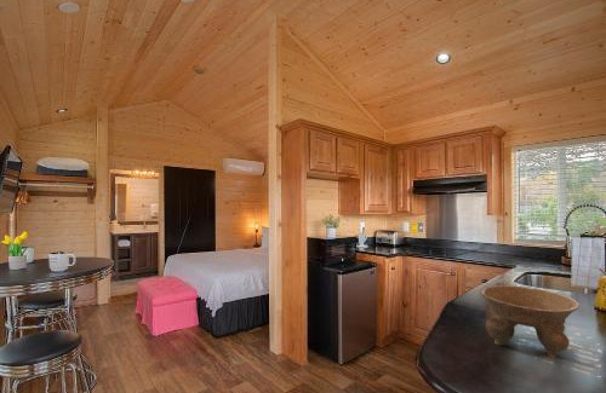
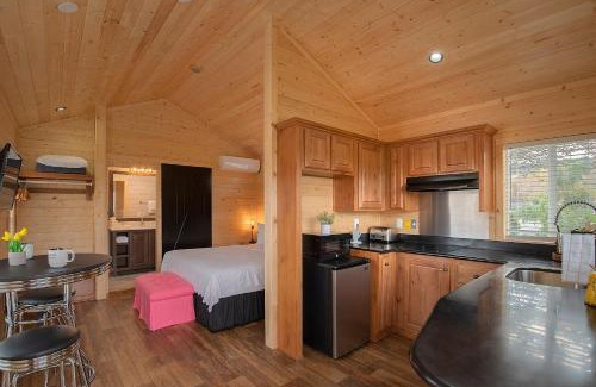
- bowl [479,284,581,359]
